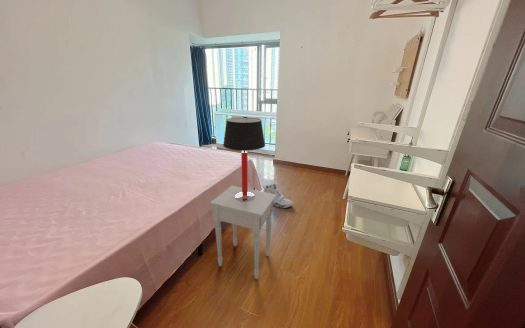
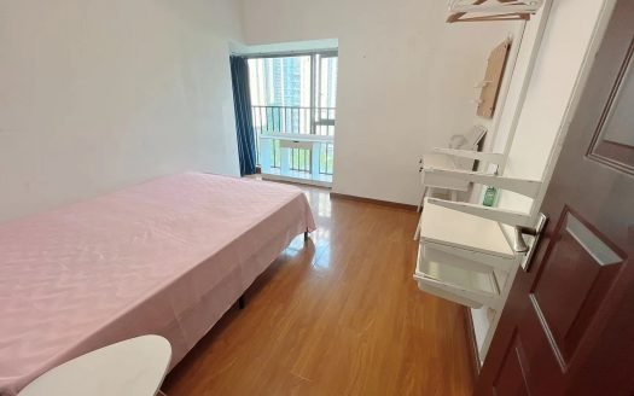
- nightstand [209,185,277,280]
- table lamp [222,117,266,202]
- sneaker [262,183,294,209]
